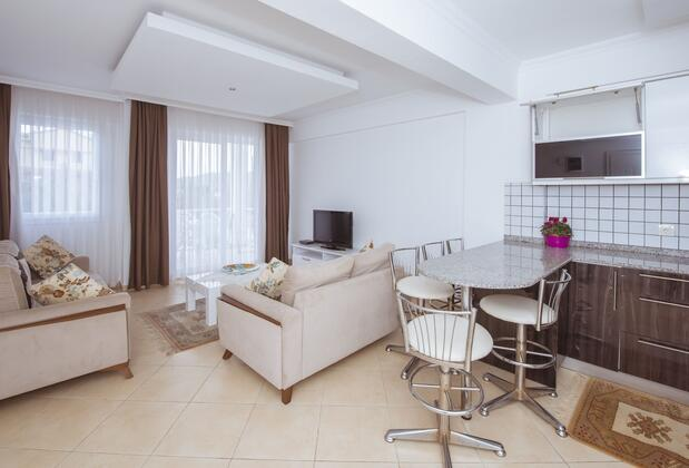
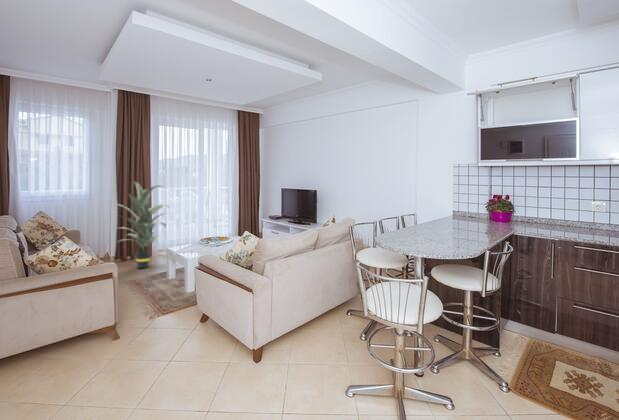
+ indoor plant [110,181,171,269]
